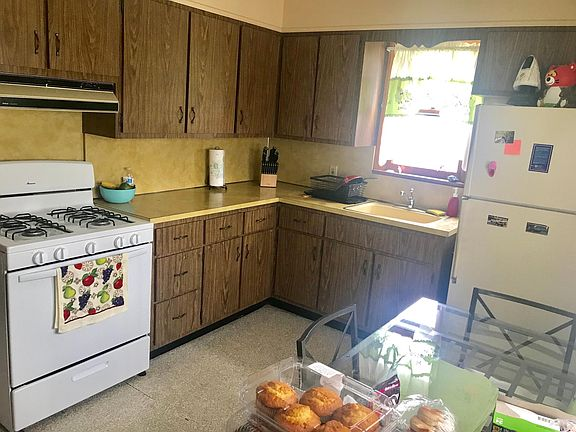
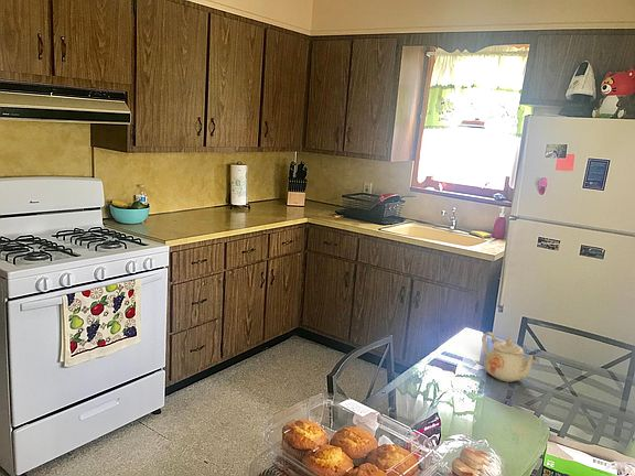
+ teapot [482,332,538,382]
